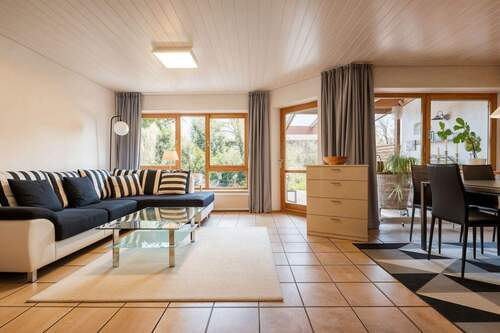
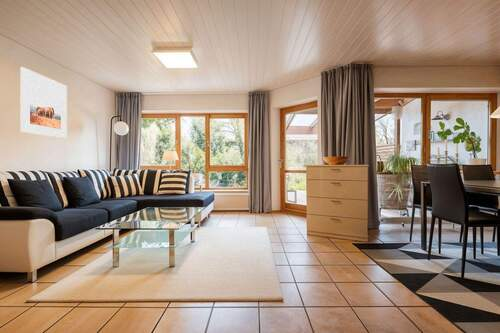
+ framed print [20,66,68,139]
